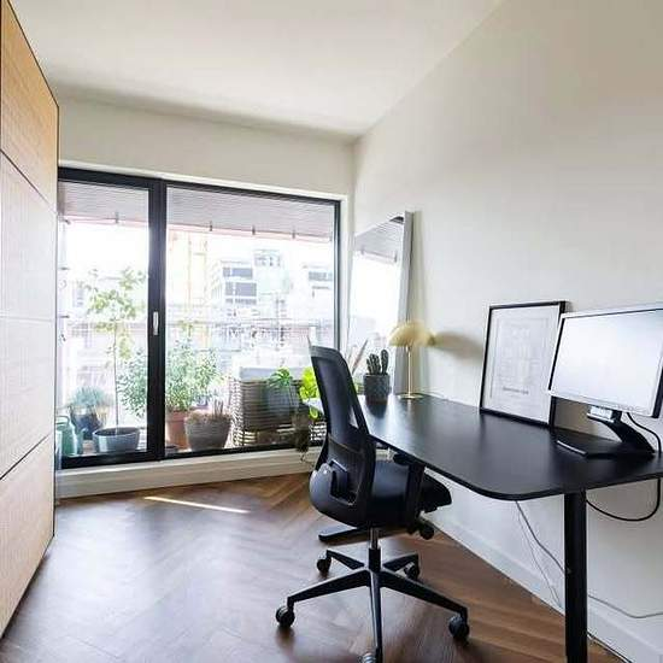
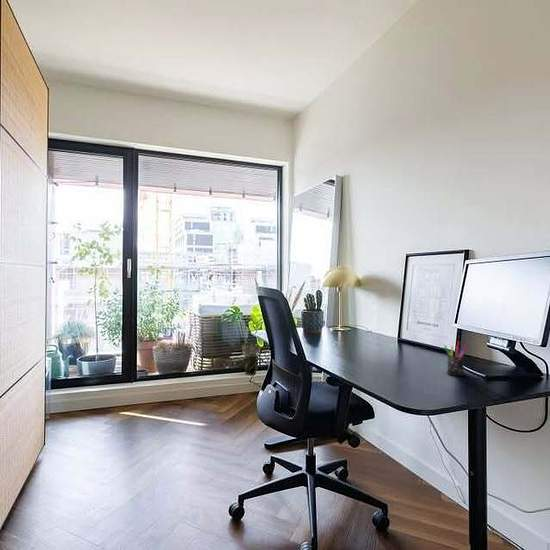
+ pen holder [443,340,469,377]
